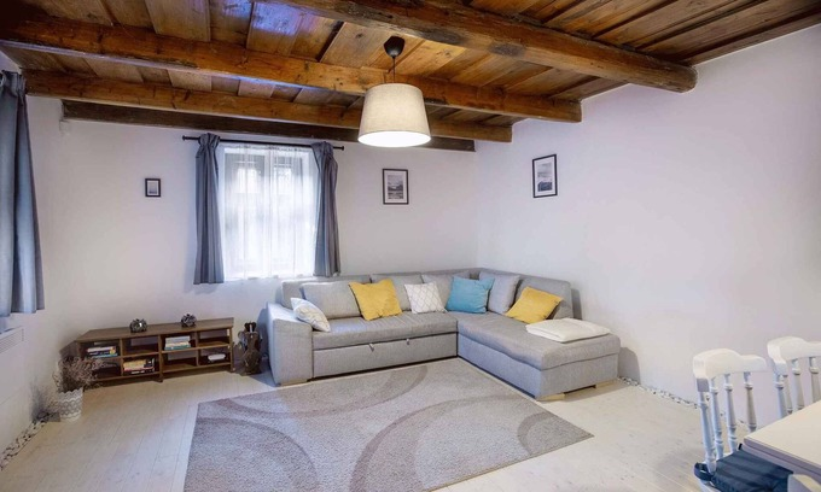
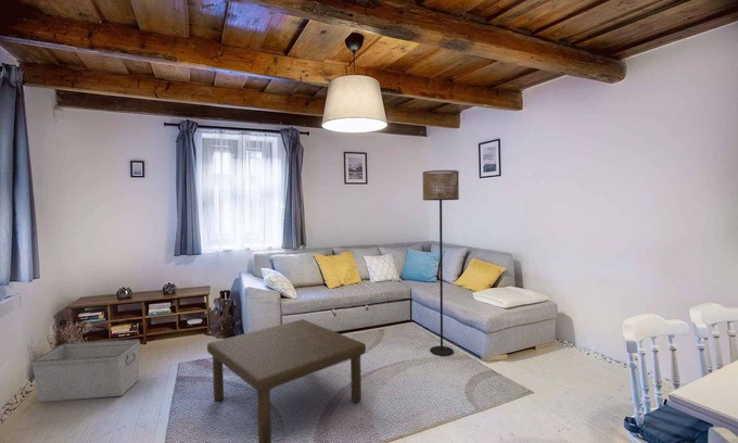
+ floor lamp [421,169,460,357]
+ coffee table [206,318,367,443]
+ storage bin [30,338,141,403]
